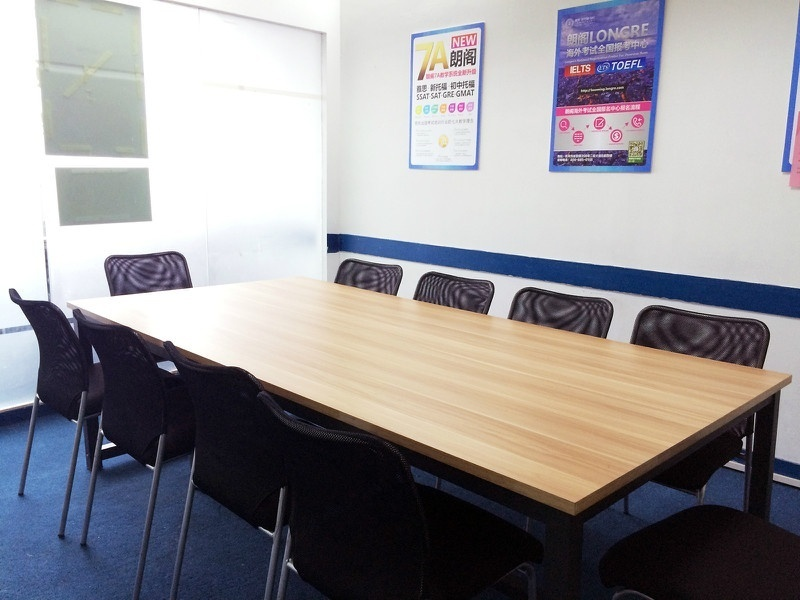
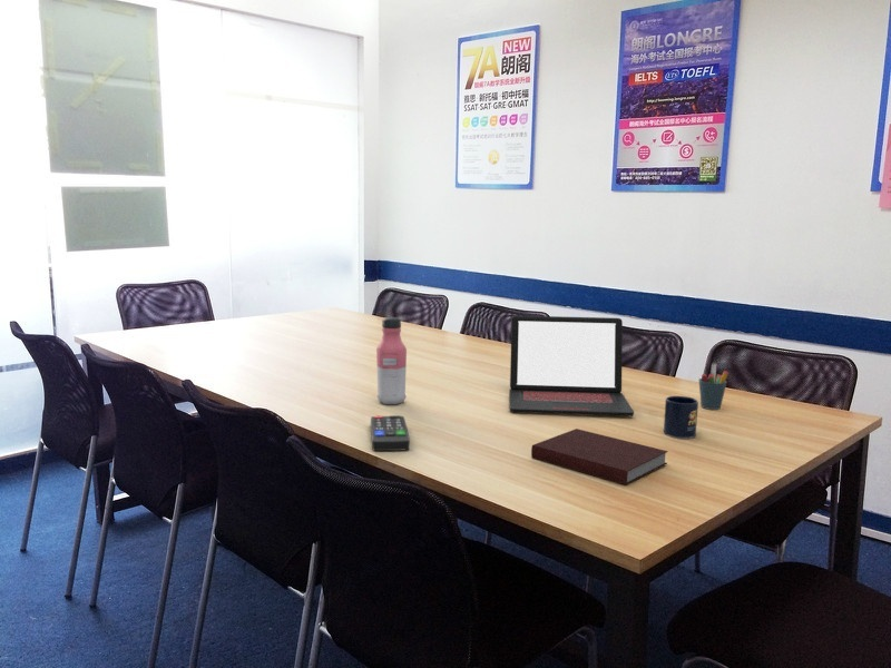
+ mug [663,395,699,440]
+ notebook [530,428,669,485]
+ pen holder [698,363,730,411]
+ laptop [508,315,635,416]
+ water bottle [375,316,408,405]
+ remote control [370,414,411,452]
